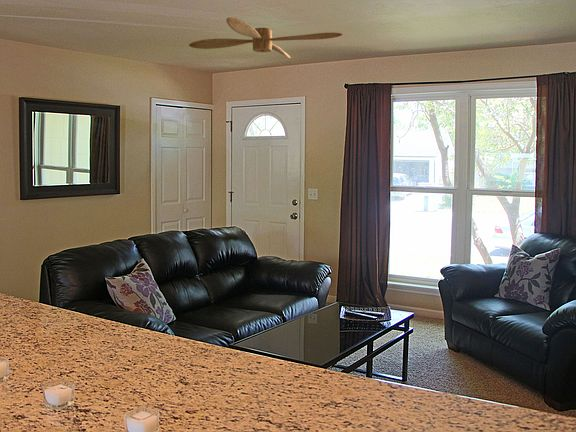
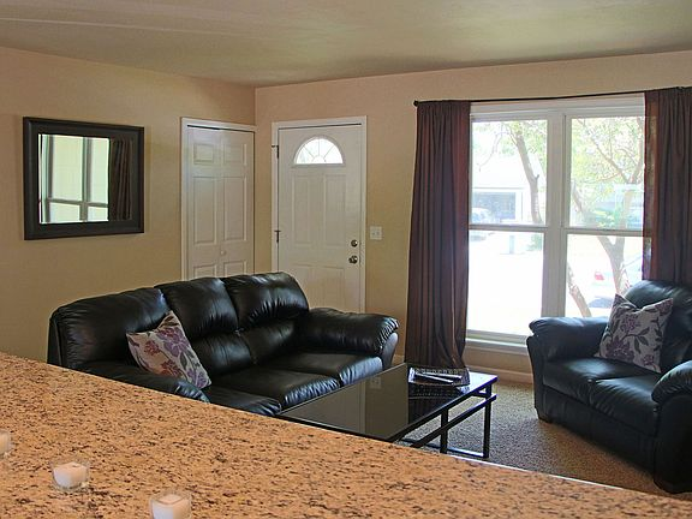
- ceiling fan [188,16,343,59]
